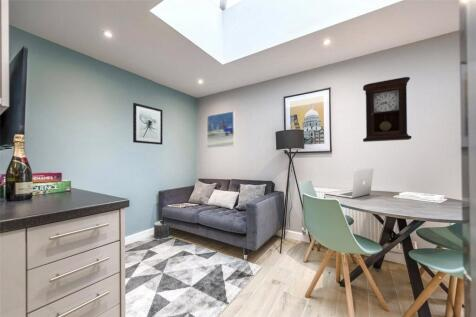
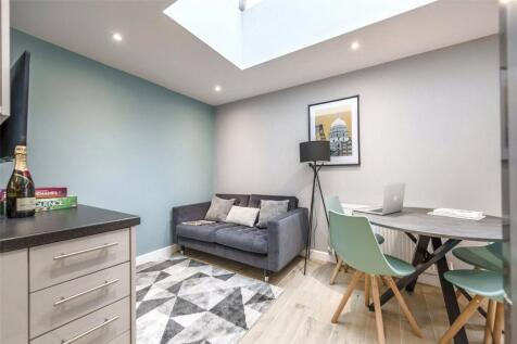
- pendulum clock [362,76,413,143]
- planter [153,220,171,240]
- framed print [206,110,236,149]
- wall art [132,102,164,146]
